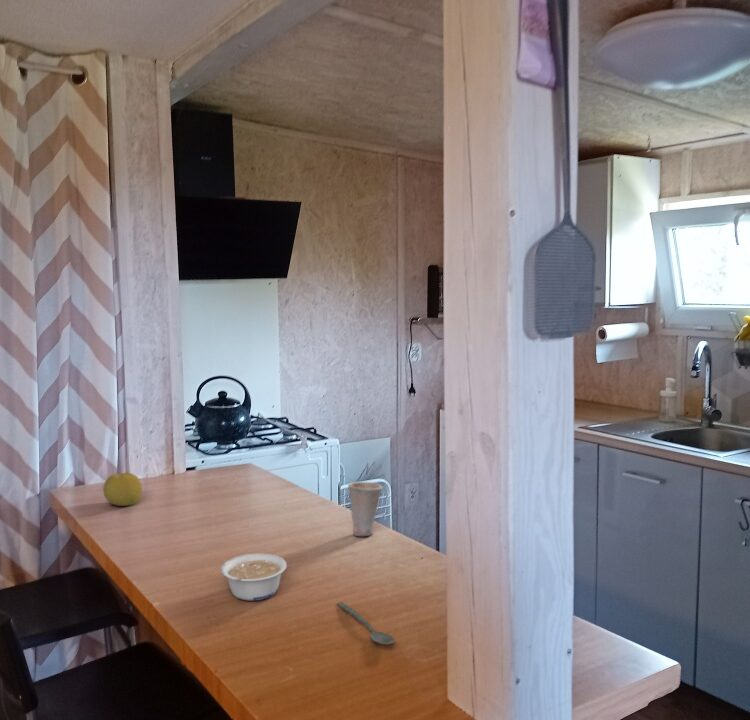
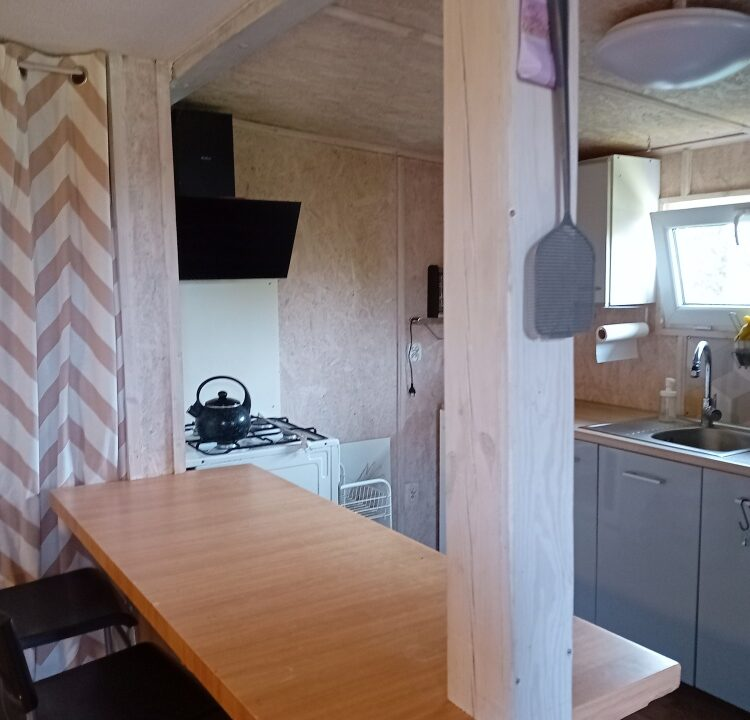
- legume [220,553,288,601]
- cup [347,481,384,537]
- spoon [335,601,395,645]
- fruit [102,472,143,507]
